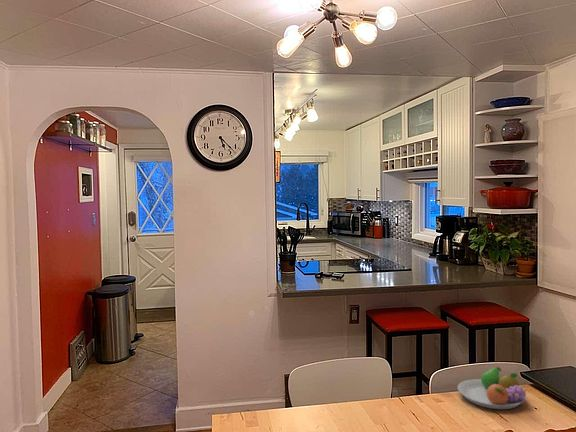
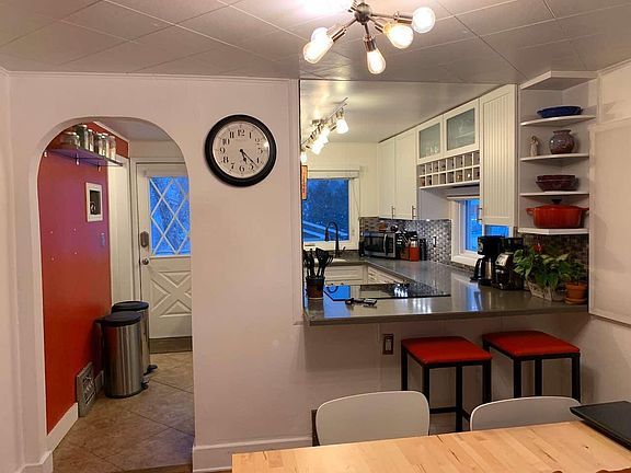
- fruit bowl [456,366,528,410]
